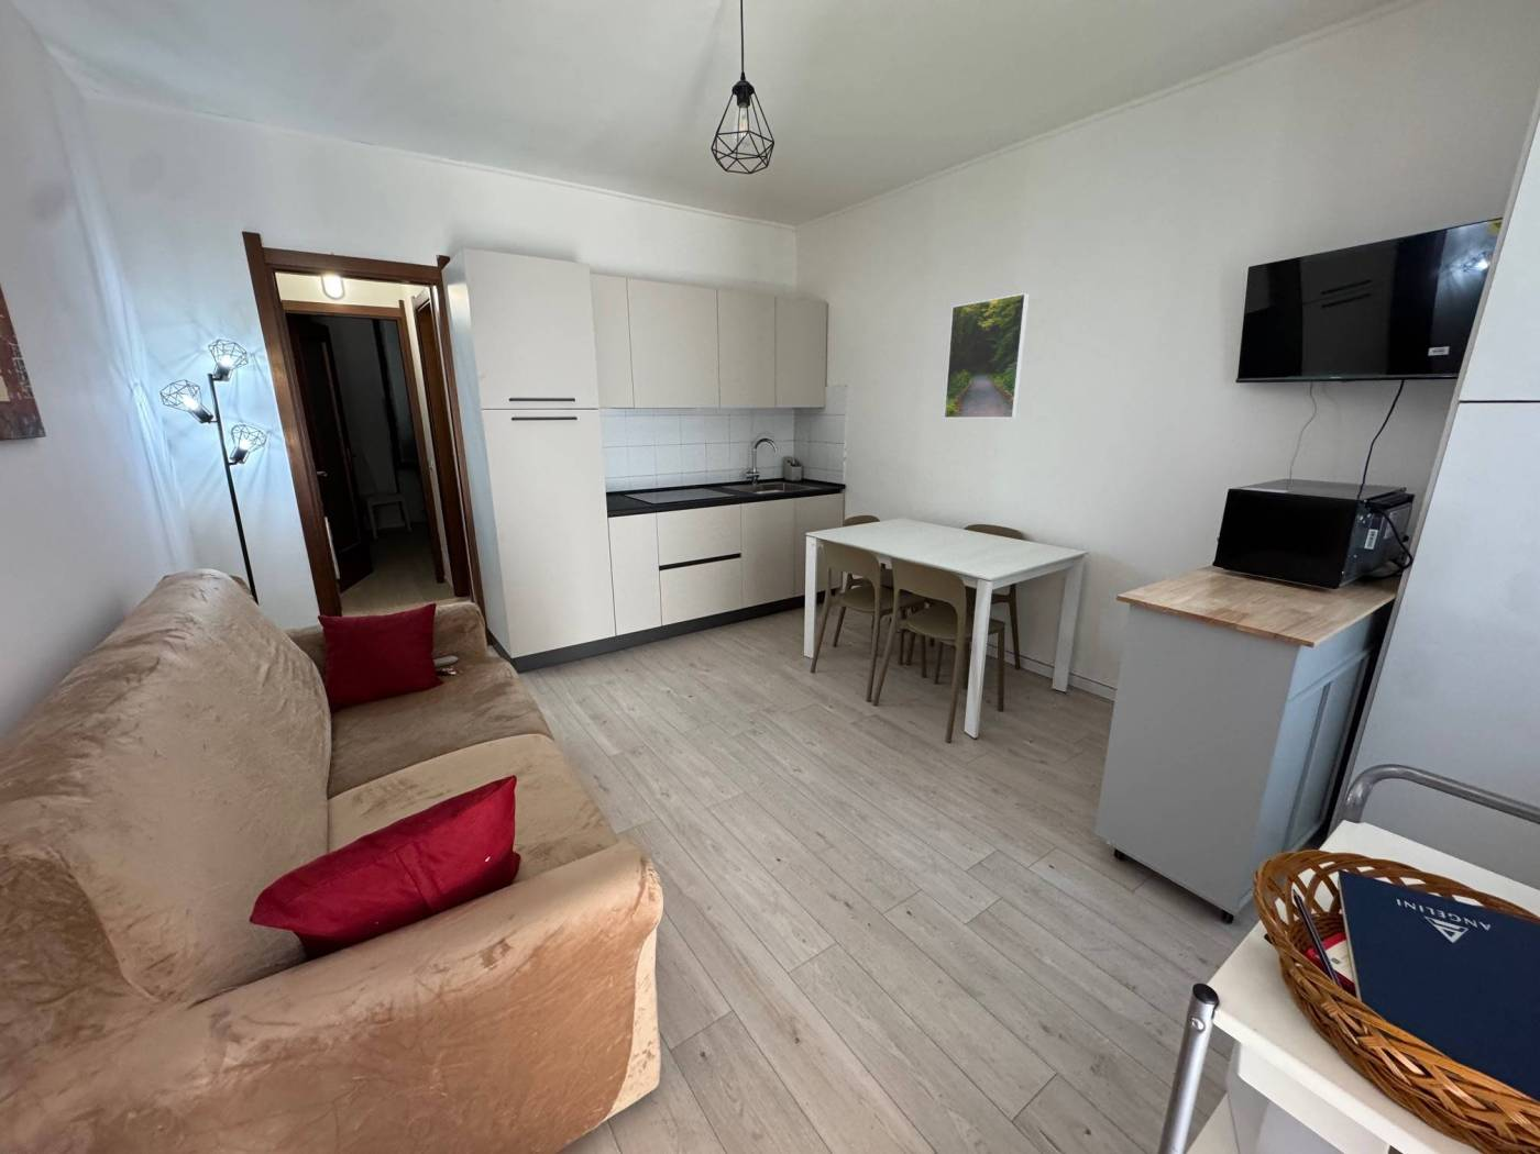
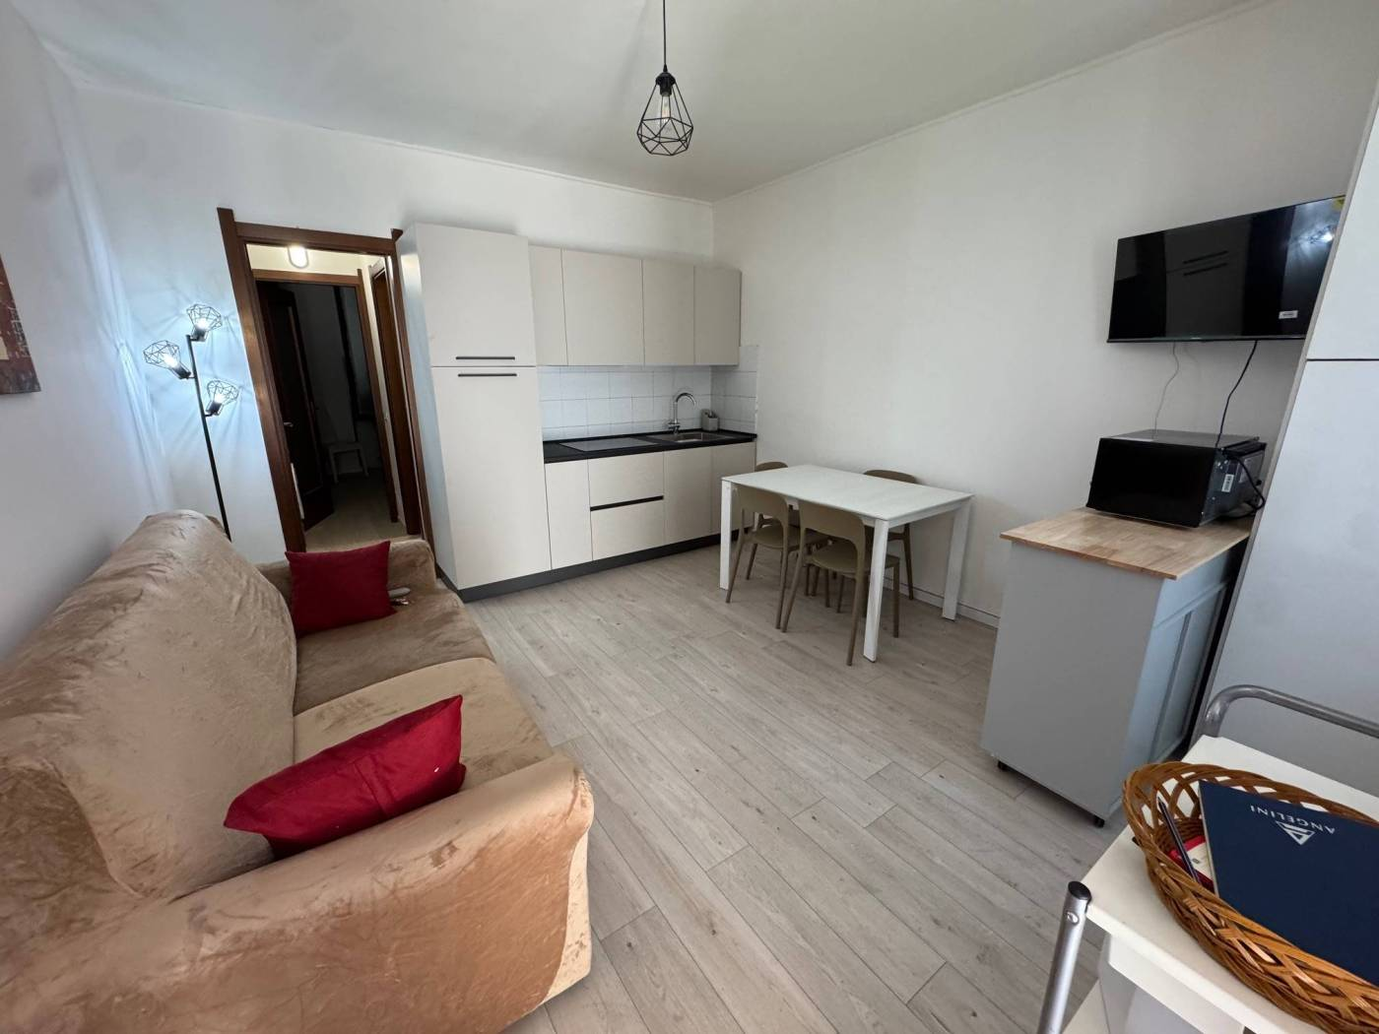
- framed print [942,292,1029,418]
